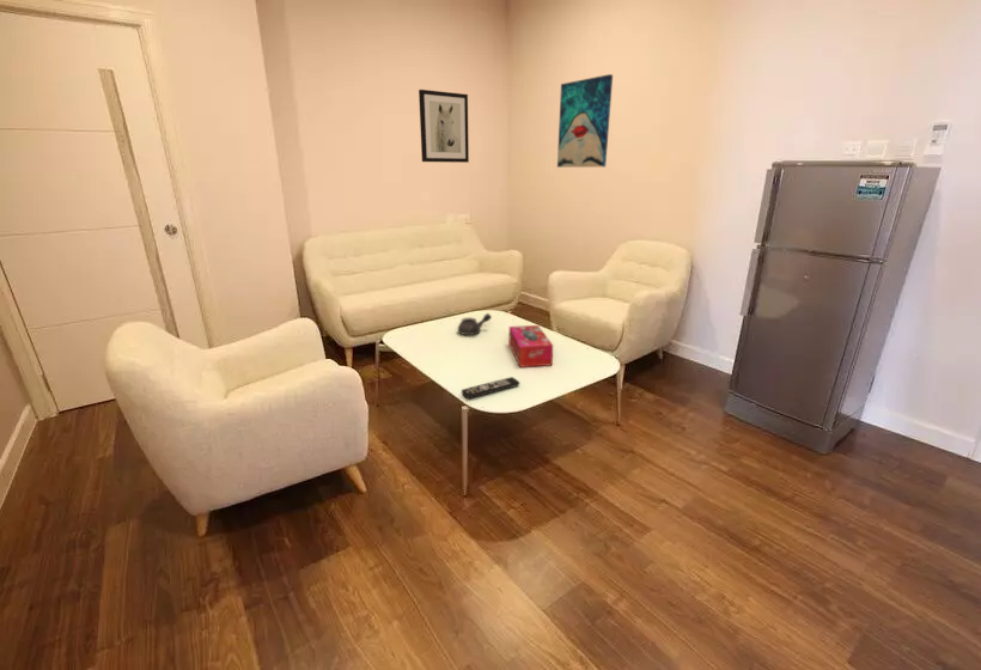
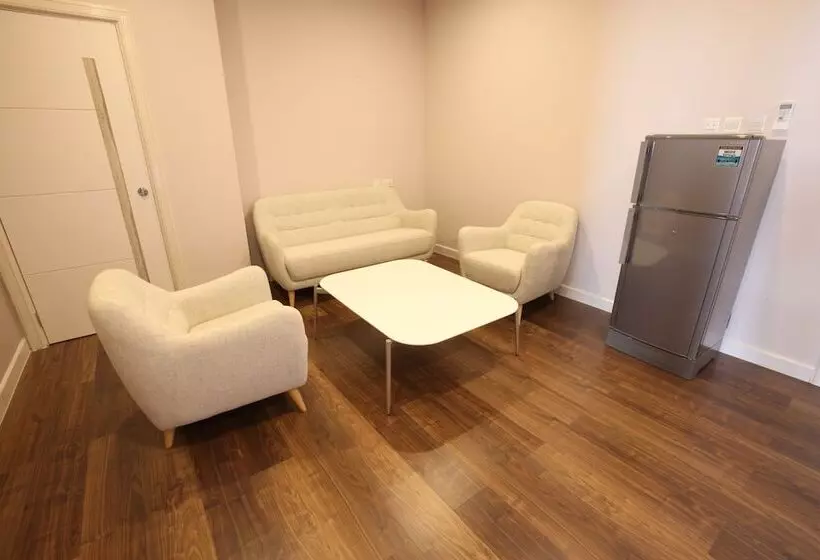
- wall art [418,89,470,164]
- teapot [457,312,493,336]
- wall art [556,73,614,169]
- remote control [461,376,520,400]
- tissue box [507,324,554,368]
